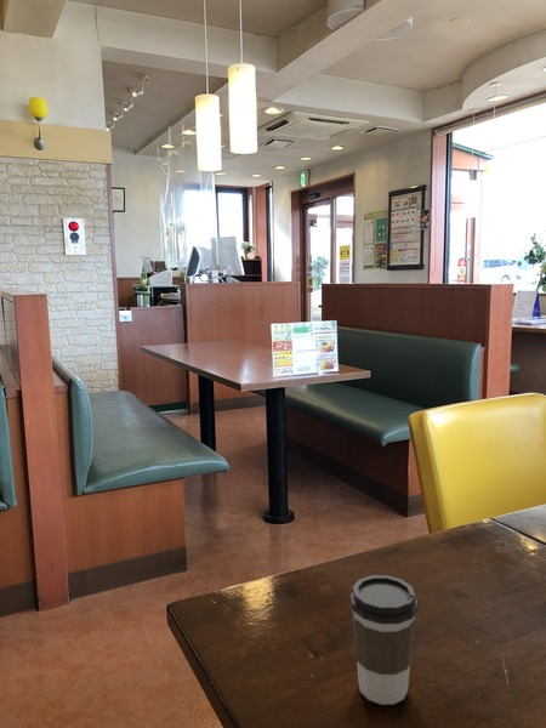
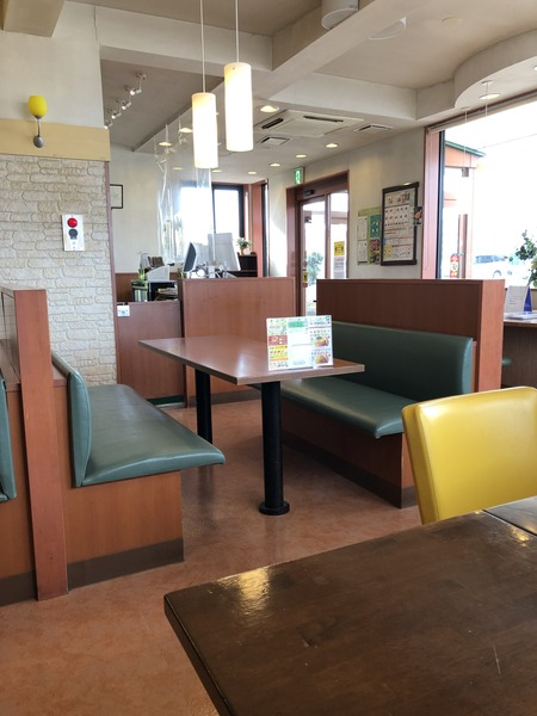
- coffee cup [349,574,419,706]
